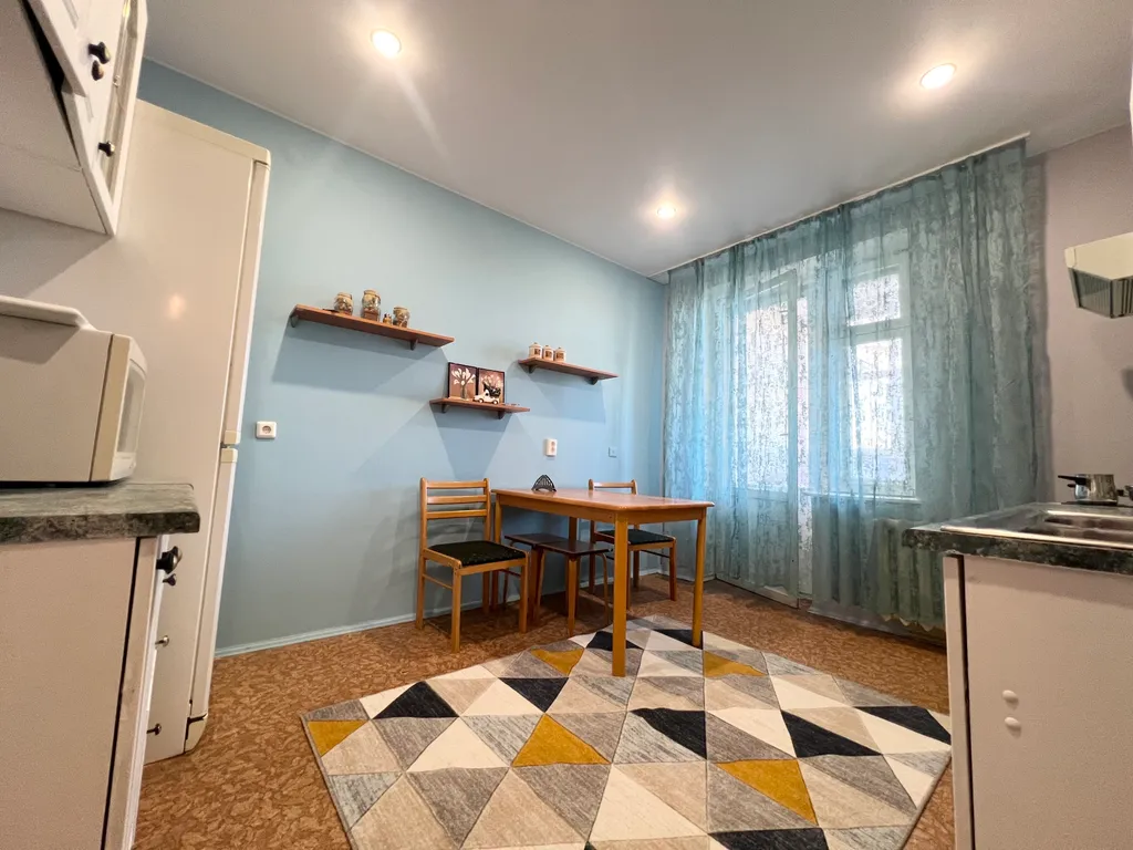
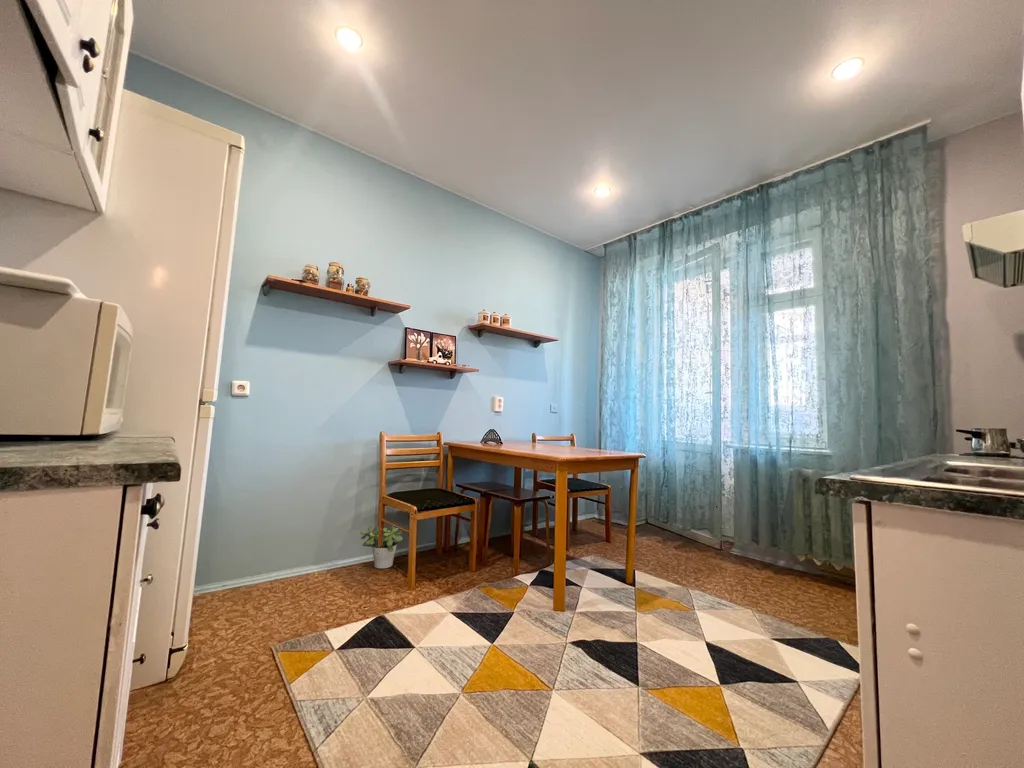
+ potted plant [360,525,404,570]
